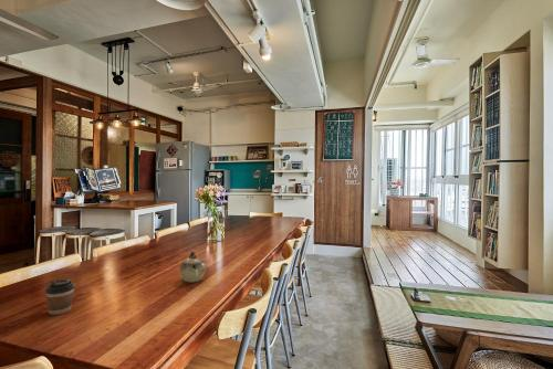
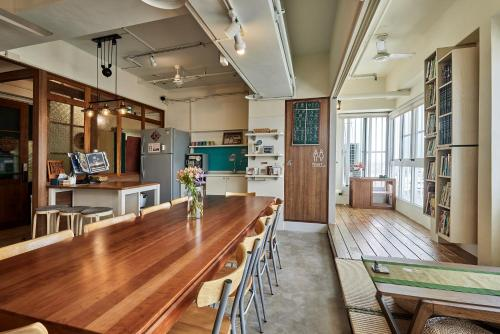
- coffee cup [44,278,76,316]
- teapot [178,251,207,284]
